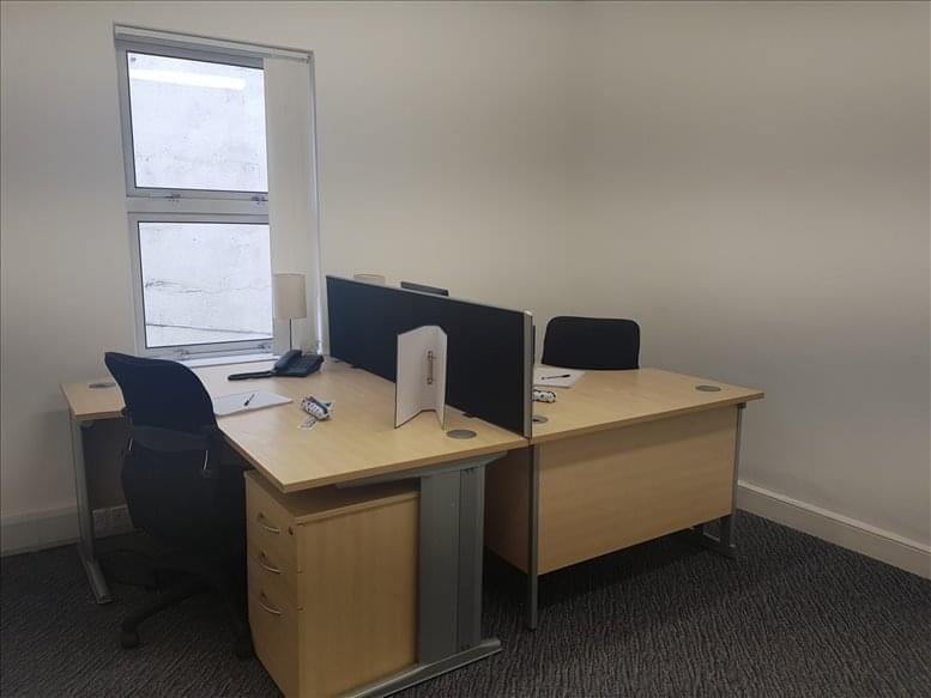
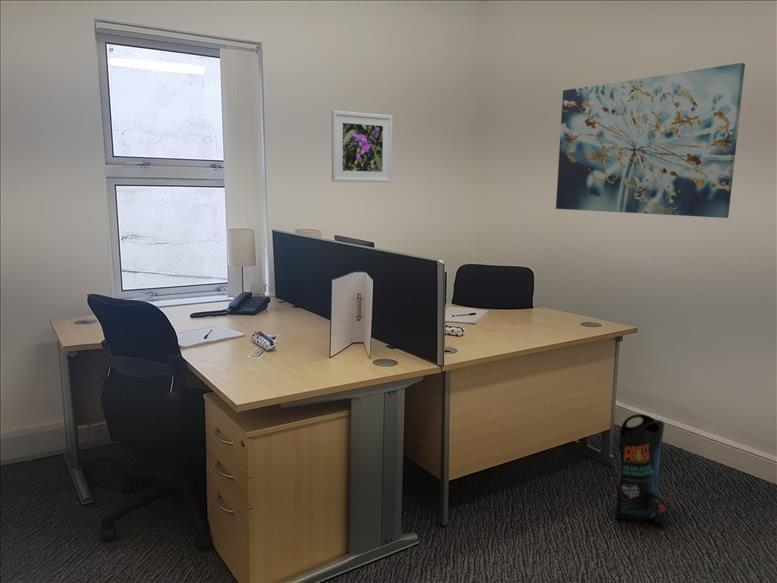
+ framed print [331,109,393,184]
+ wall art [555,62,746,219]
+ pouch [614,413,670,522]
